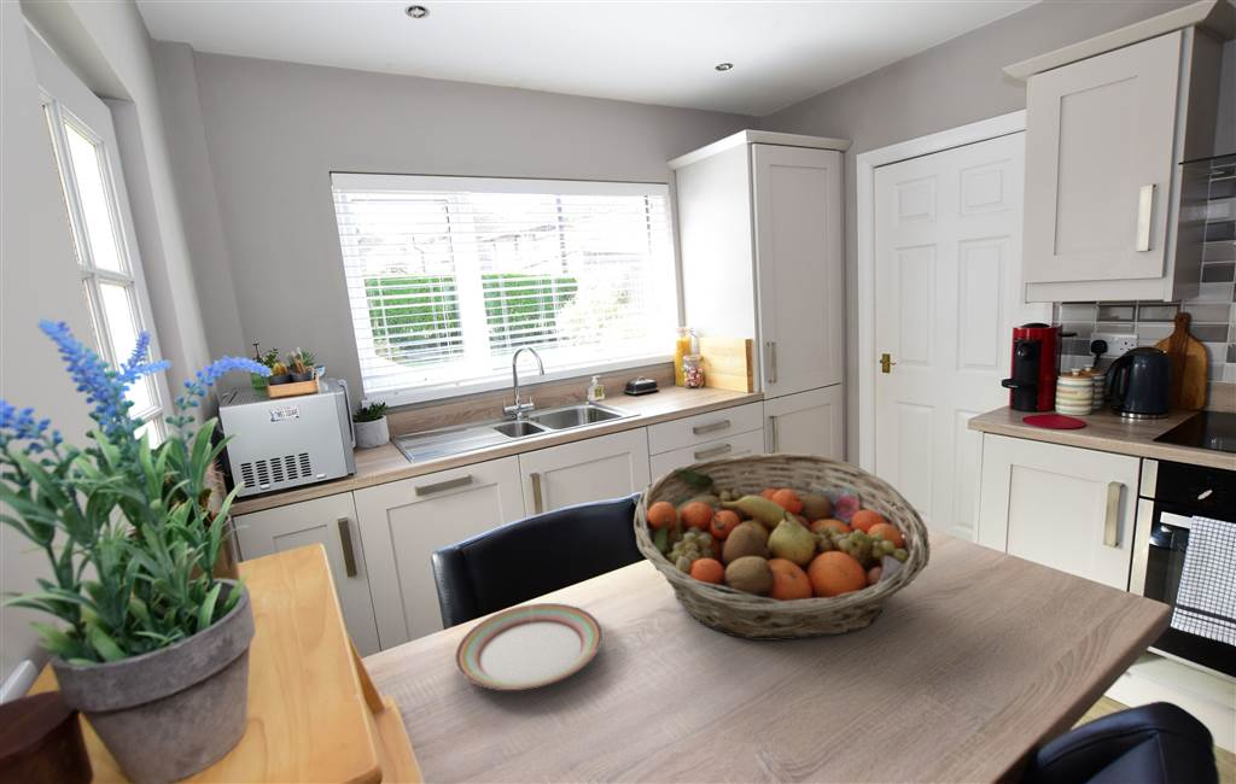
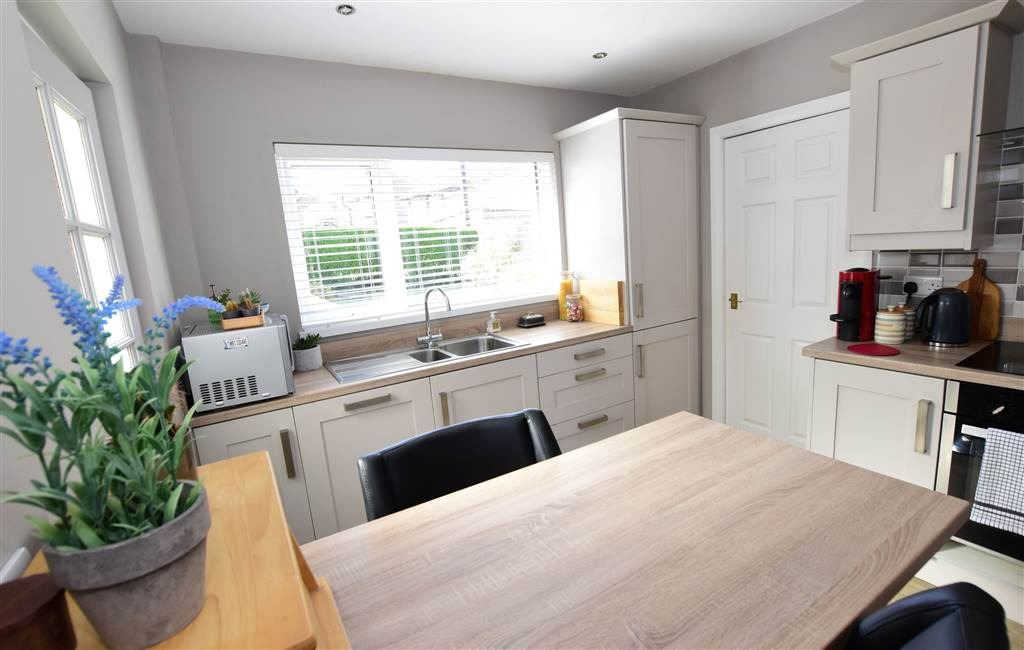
- fruit basket [632,451,931,642]
- plate [454,602,604,691]
